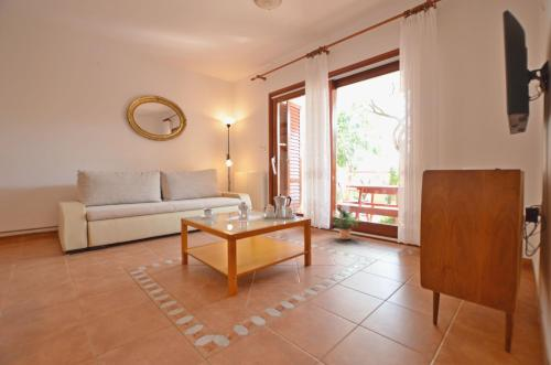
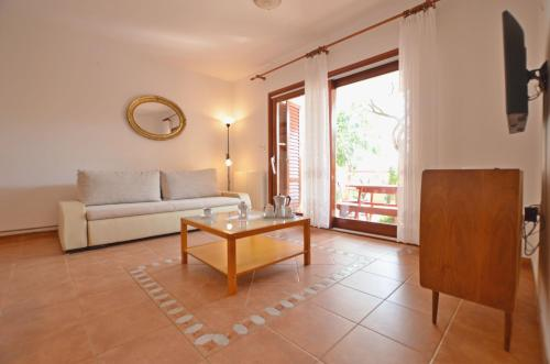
- potted plant [329,207,363,240]
